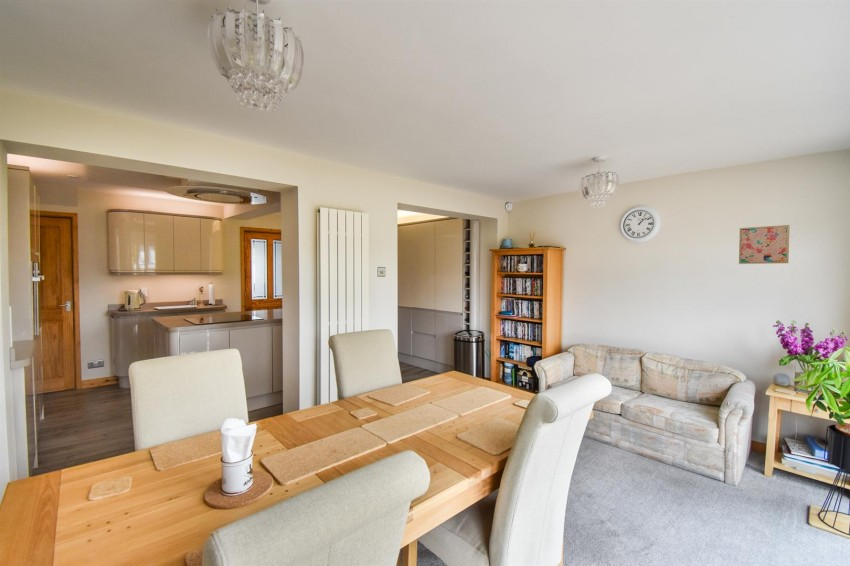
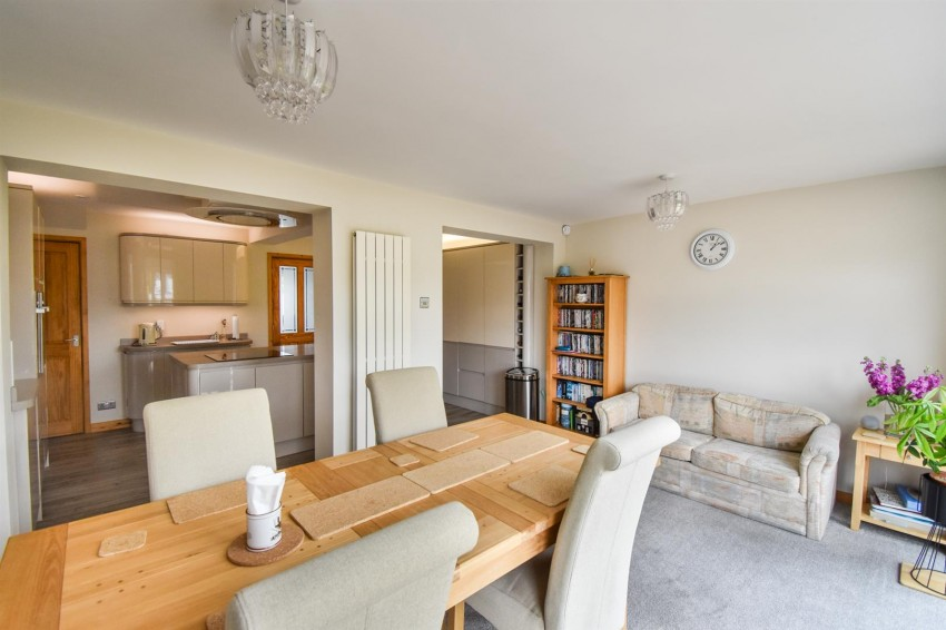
- wall art [738,224,791,265]
